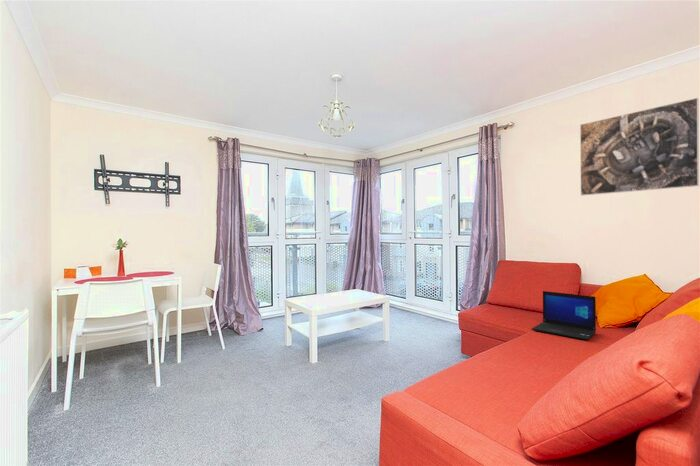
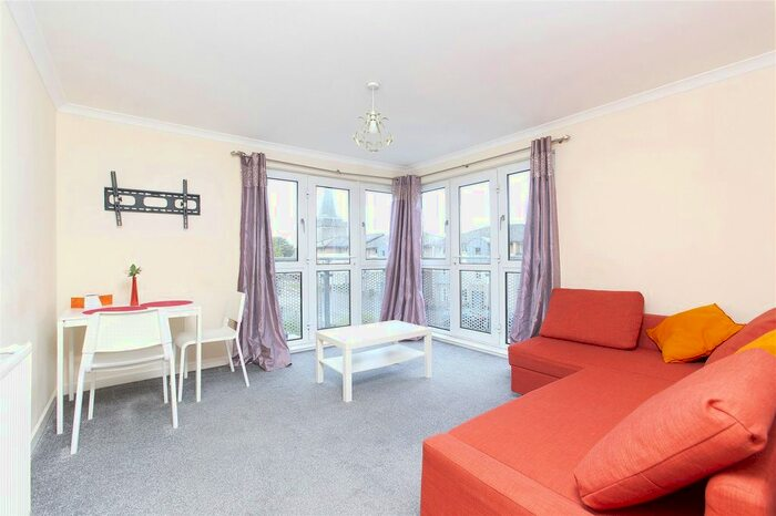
- laptop [531,290,597,341]
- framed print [579,97,700,197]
